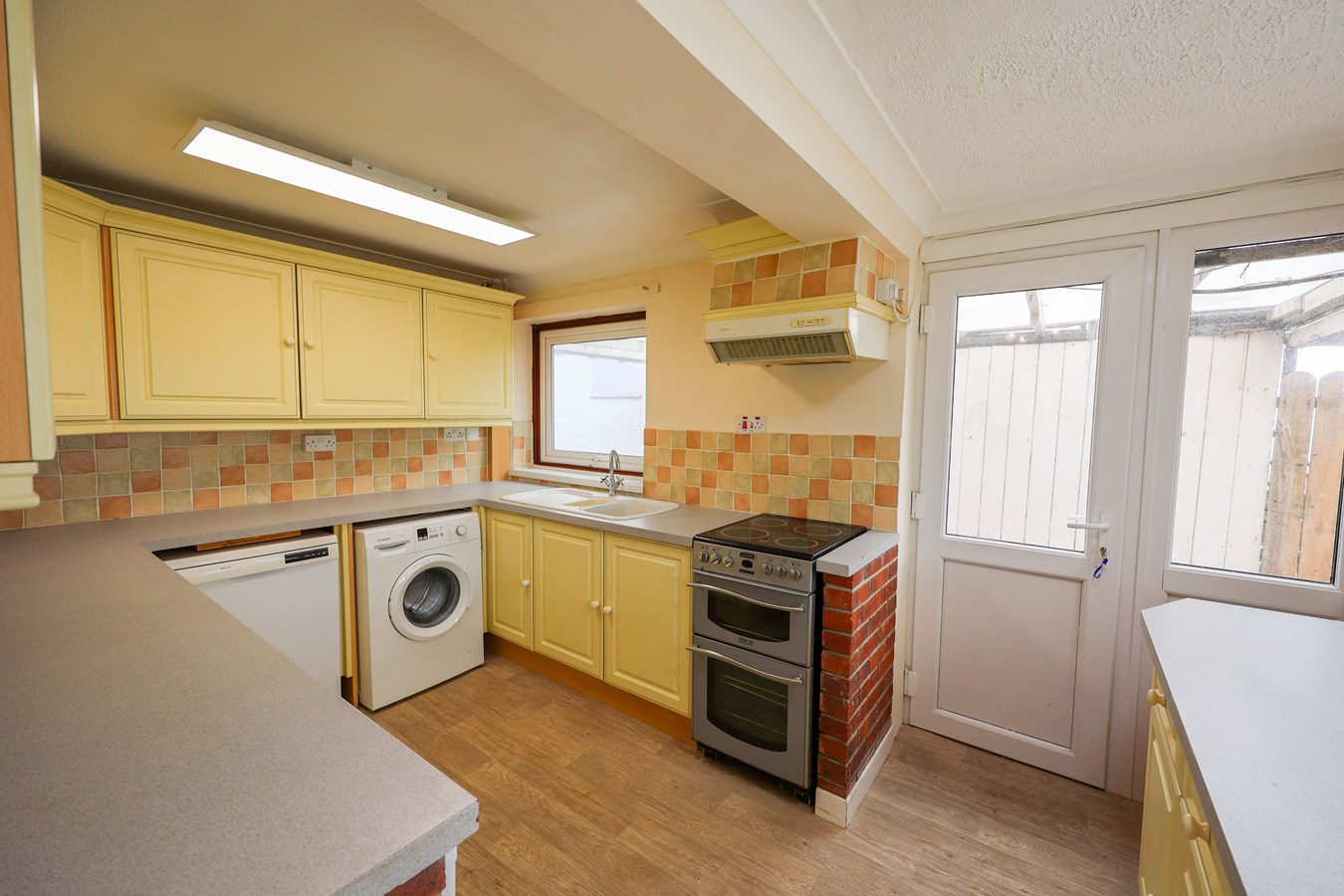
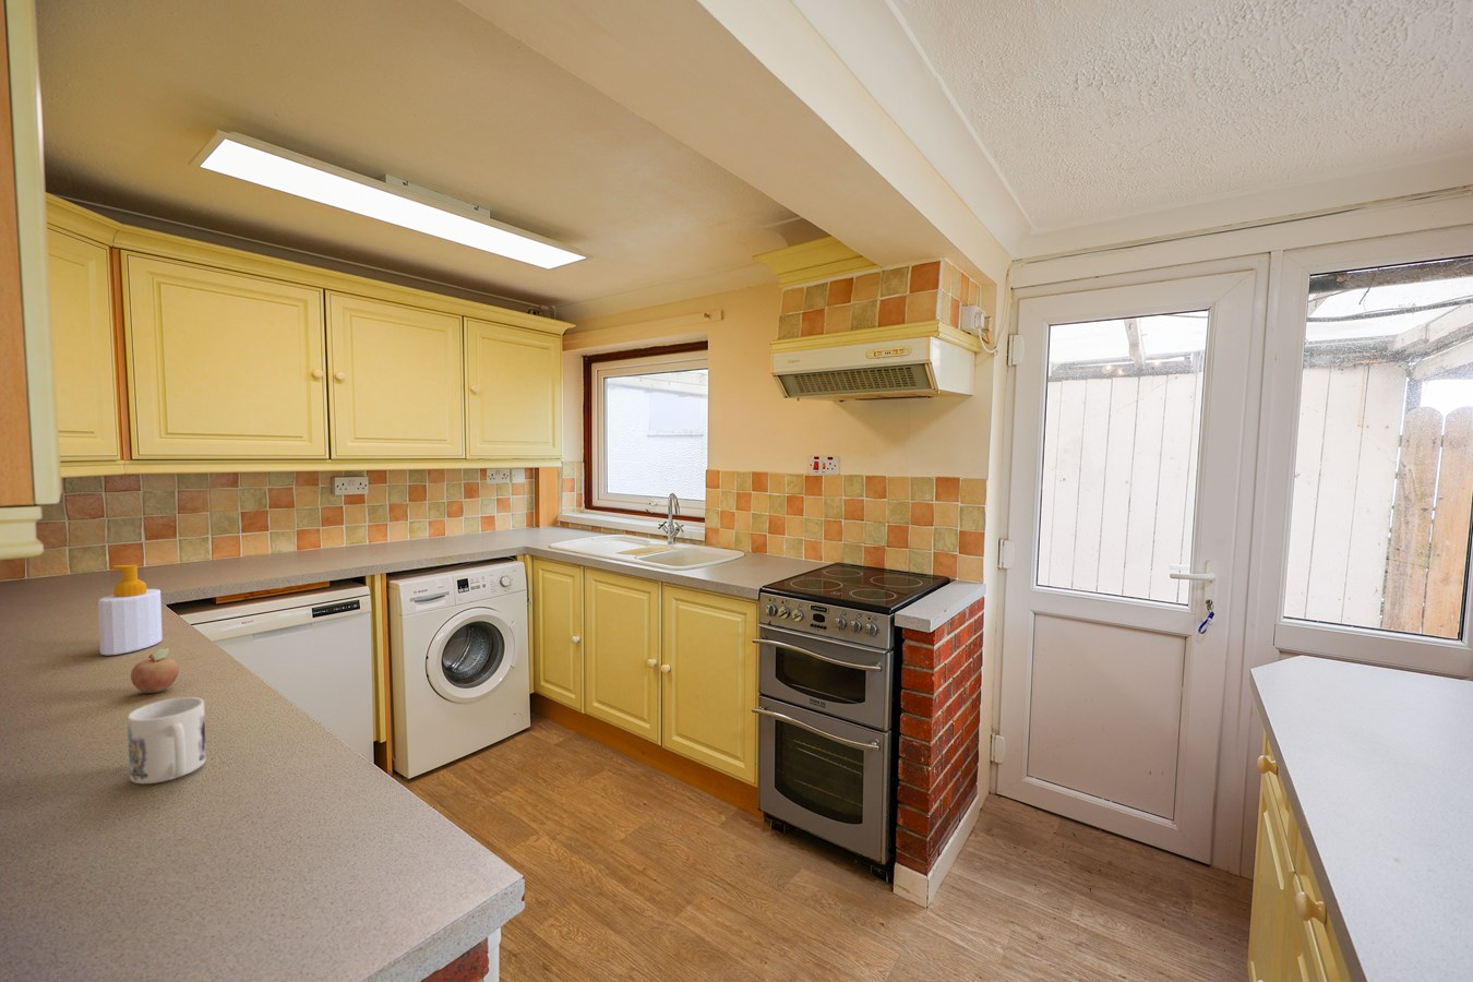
+ soap bottle [98,564,163,656]
+ fruit [129,647,180,694]
+ mug [126,696,207,785]
